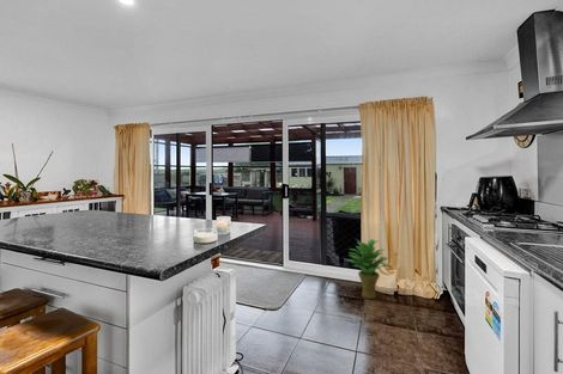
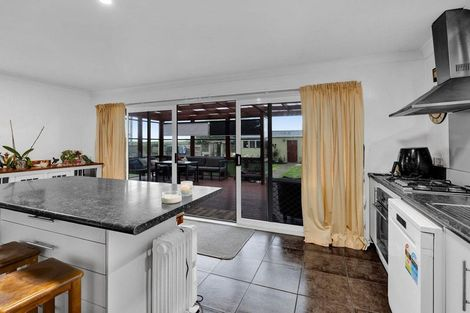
- potted plant [346,238,393,300]
